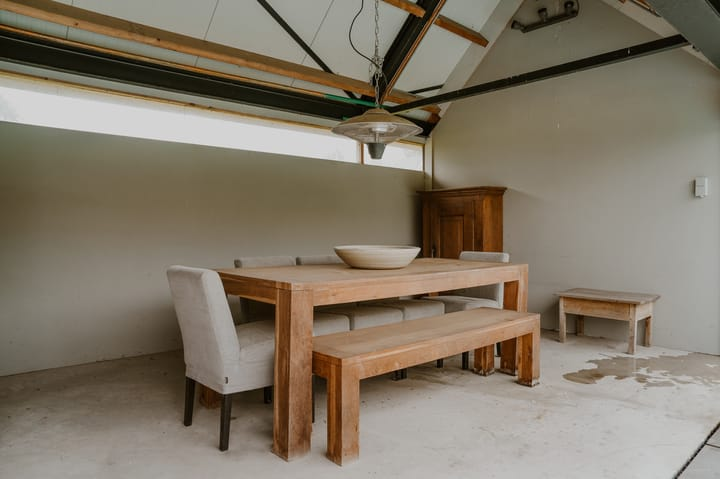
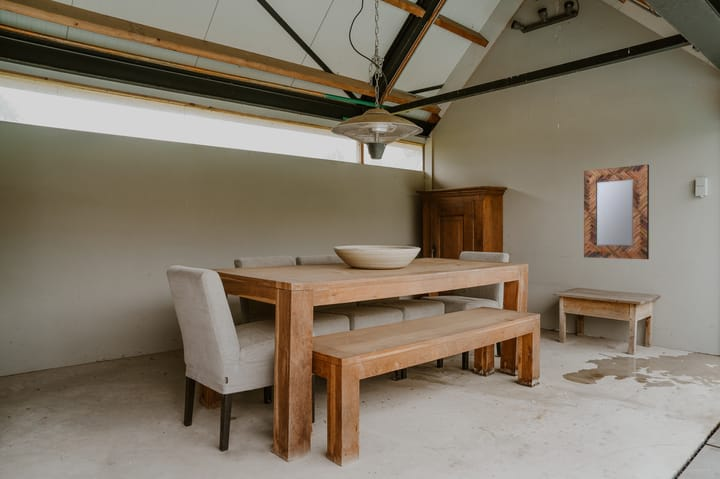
+ home mirror [583,163,650,260]
